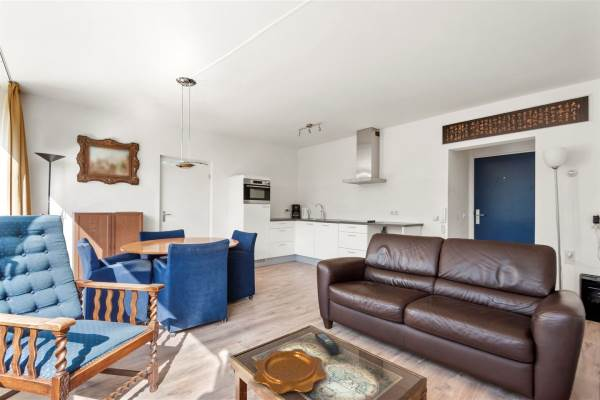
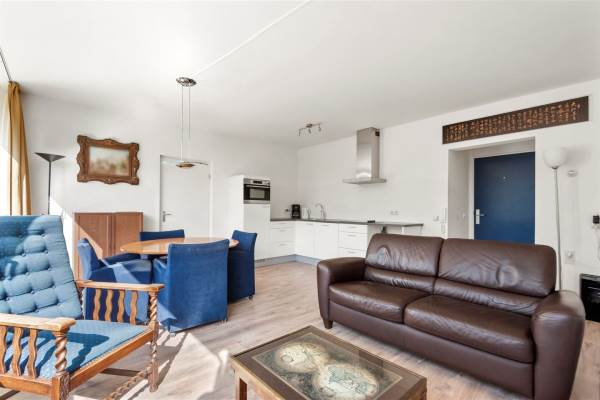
- remote control [314,332,340,356]
- decorative bowl [252,348,327,395]
